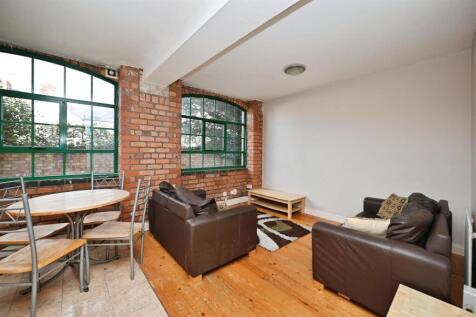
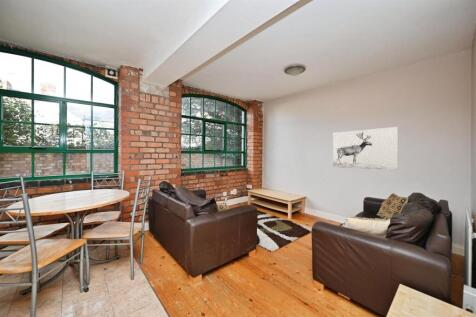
+ wall art [332,126,399,171]
